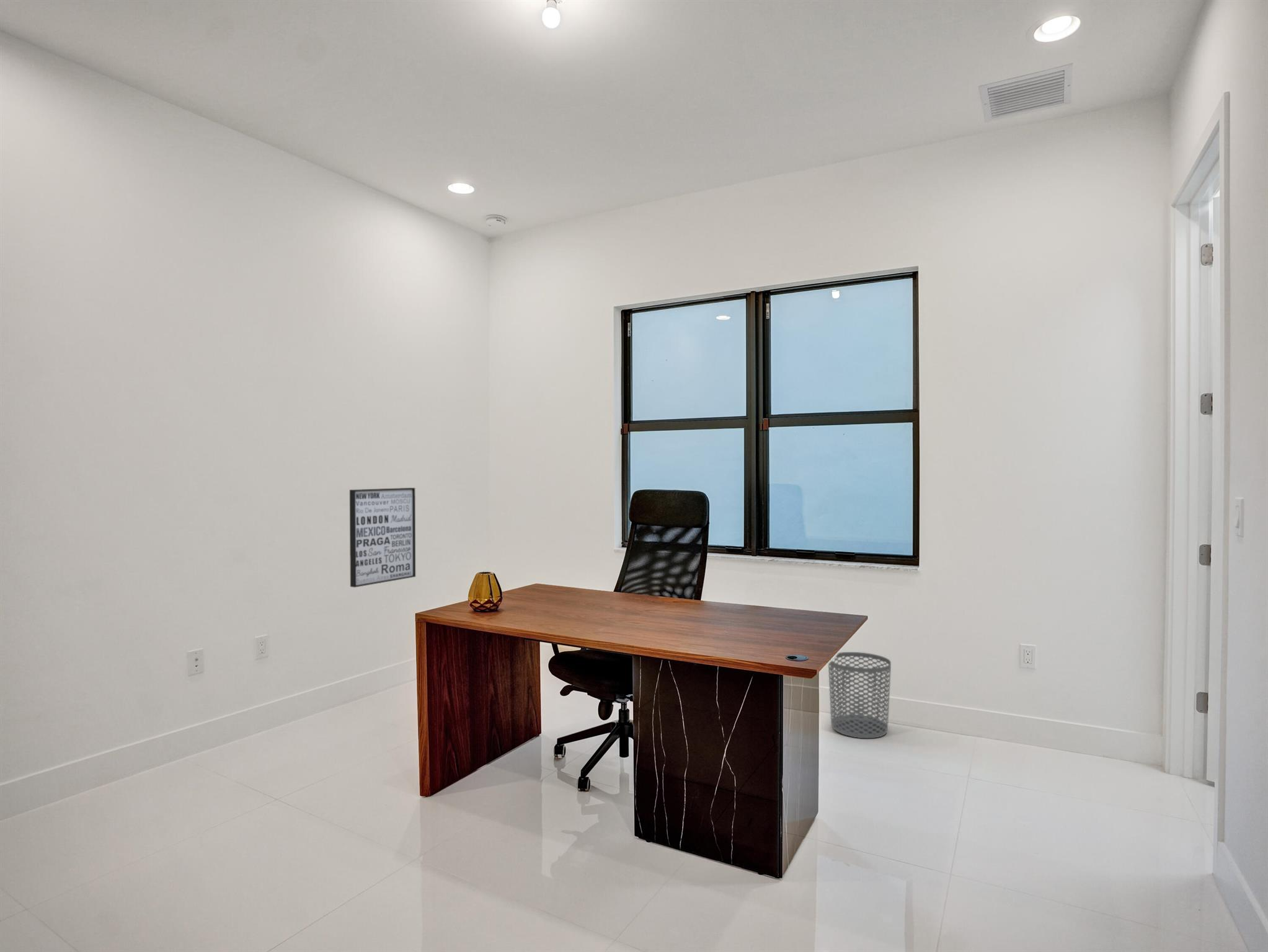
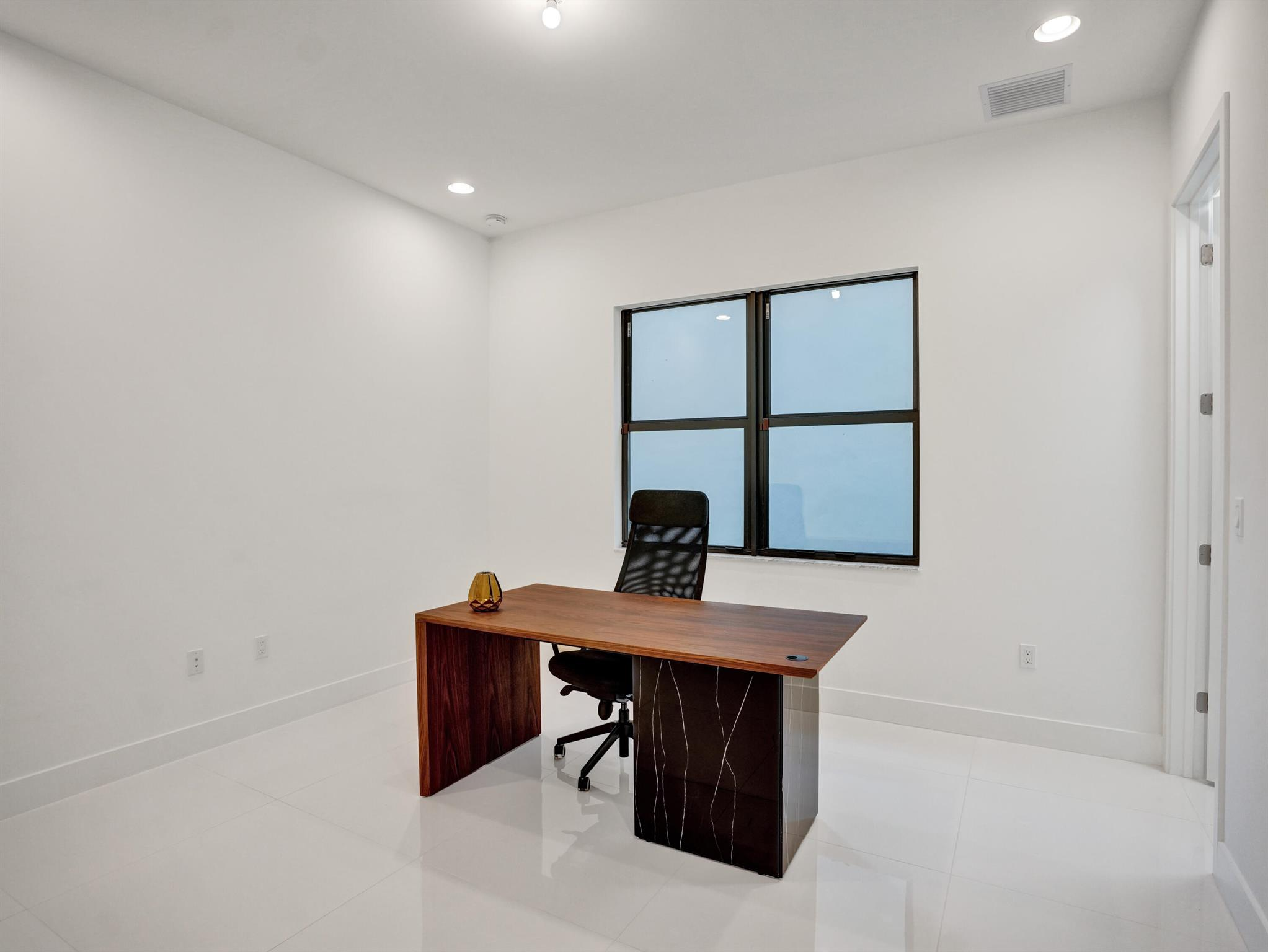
- wall art [349,487,416,588]
- waste bin [828,651,892,739]
